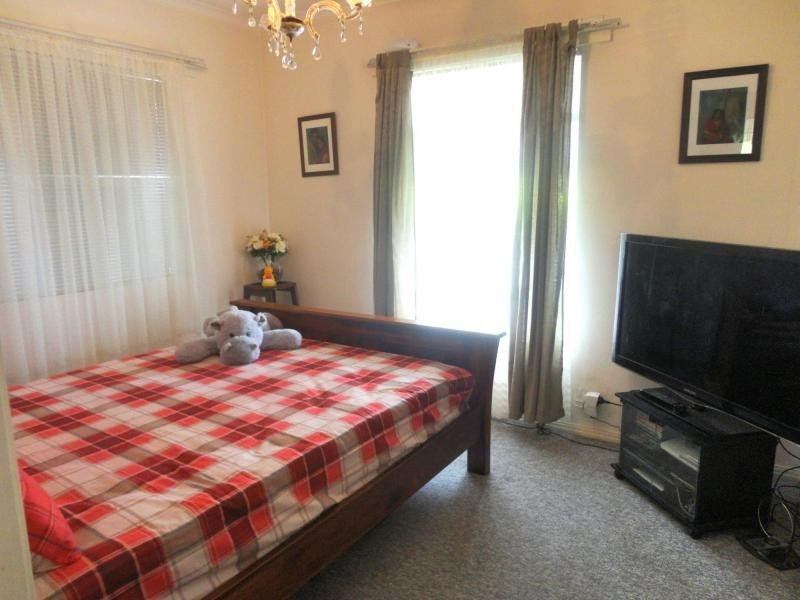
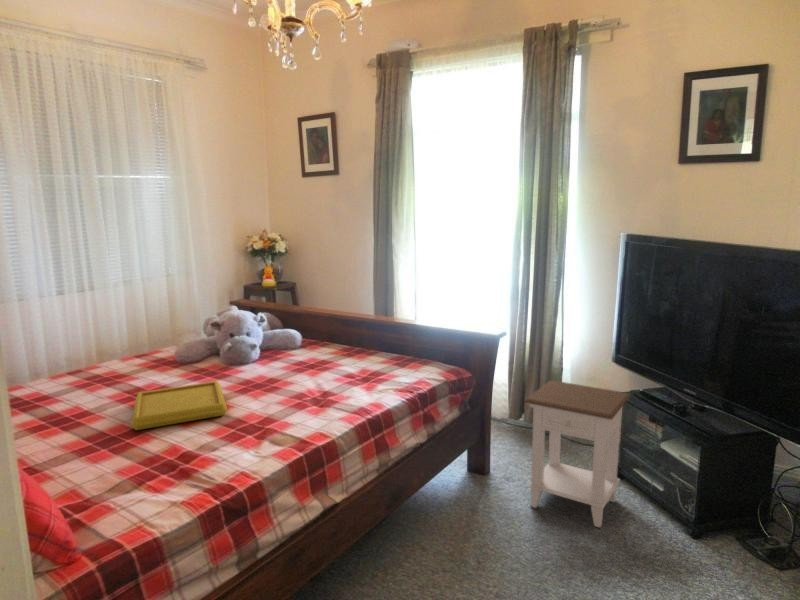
+ nightstand [523,379,632,529]
+ serving tray [130,380,228,431]
